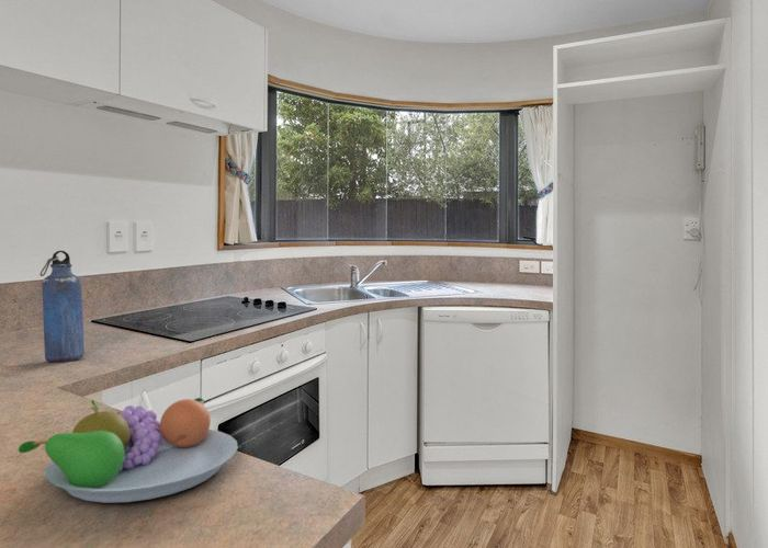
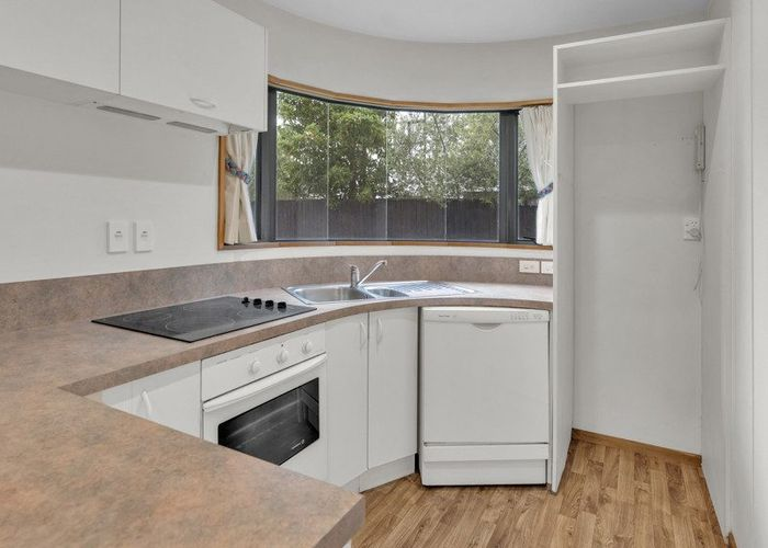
- water bottle [38,250,86,364]
- fruit bowl [18,397,239,504]
